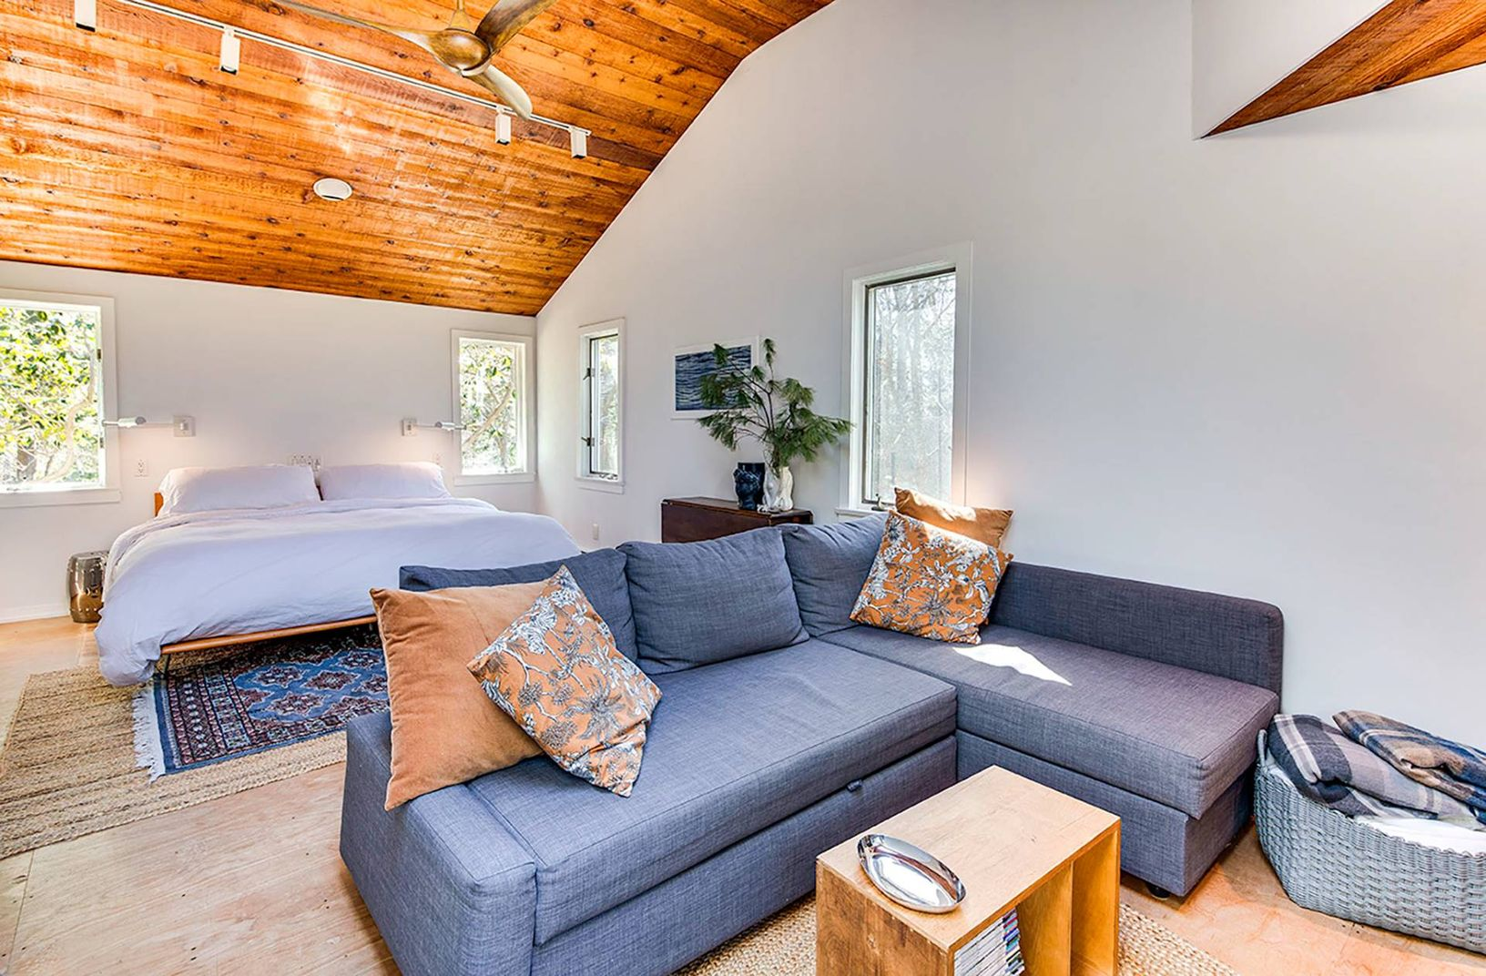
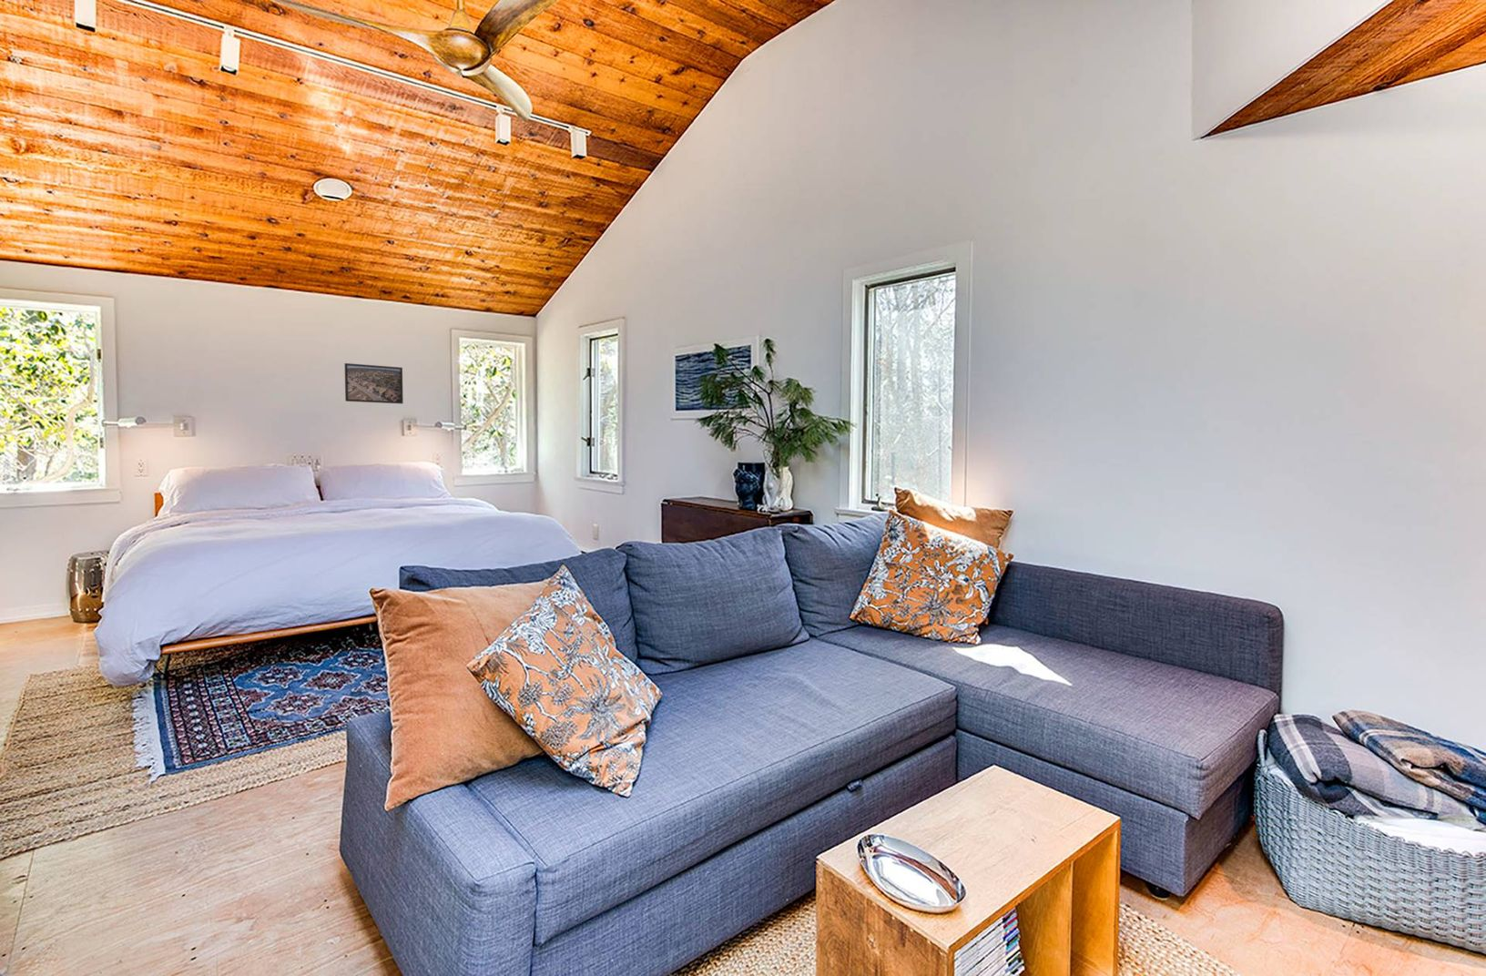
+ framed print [343,363,404,404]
